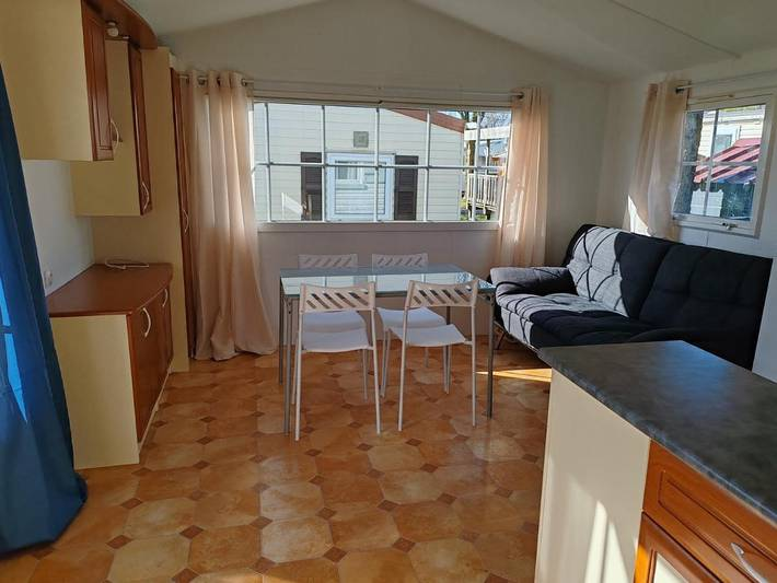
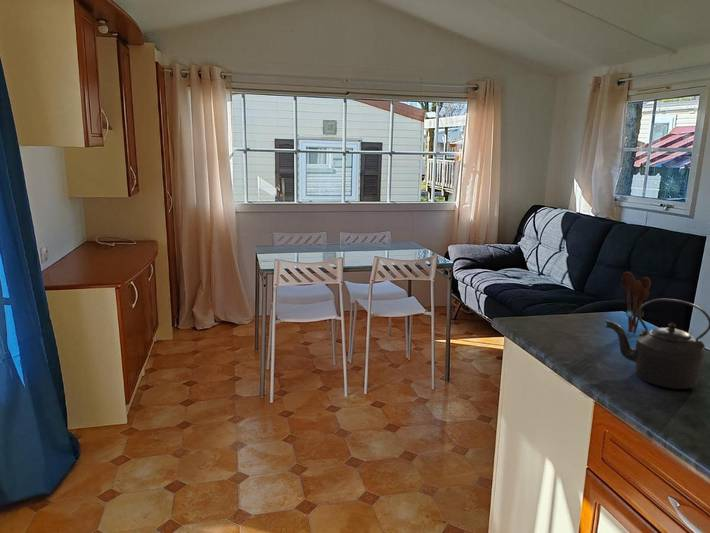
+ utensil holder [620,271,652,334]
+ kettle [604,298,710,390]
